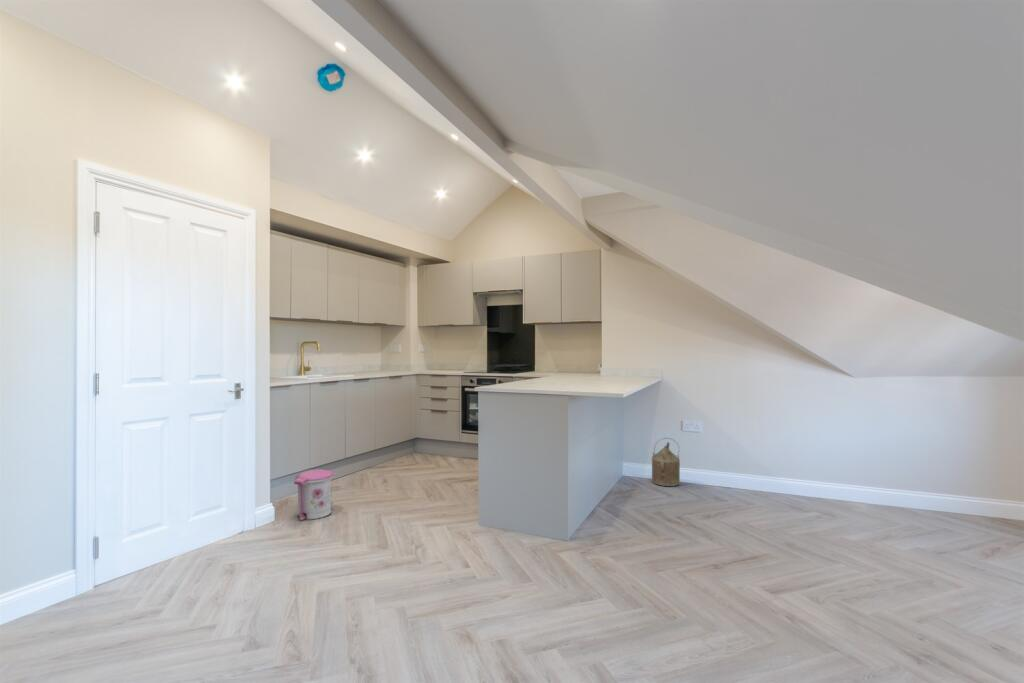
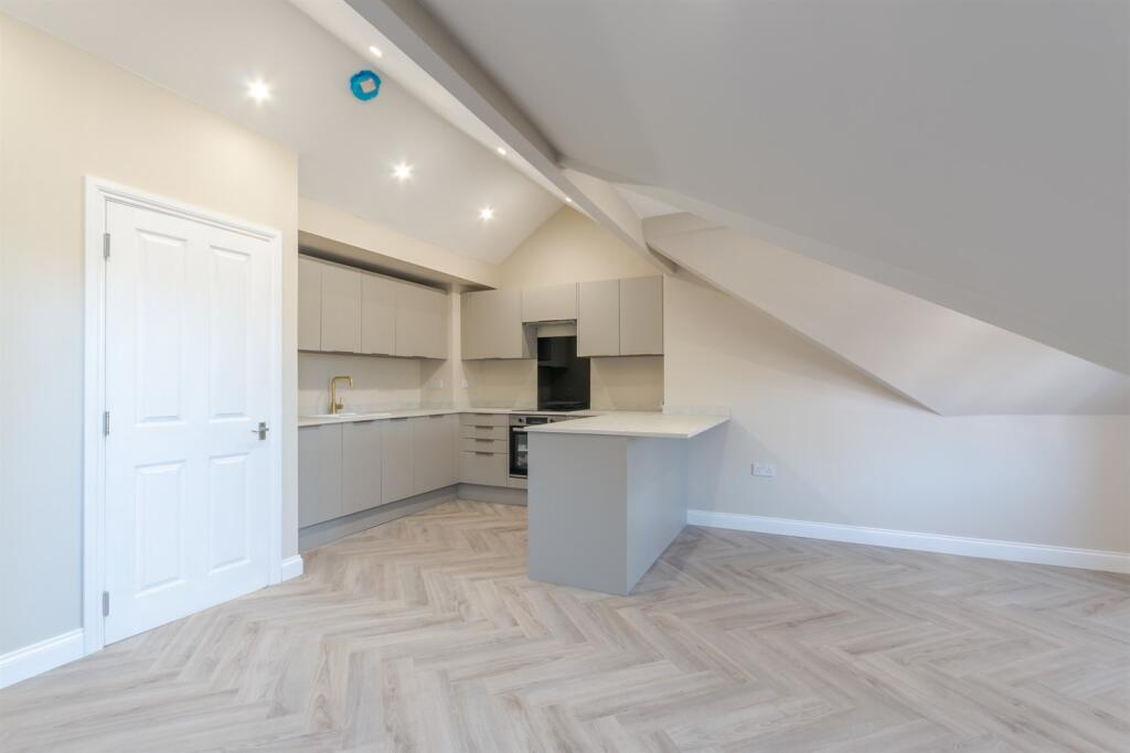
- trash can [293,468,335,522]
- watering can [651,437,681,487]
